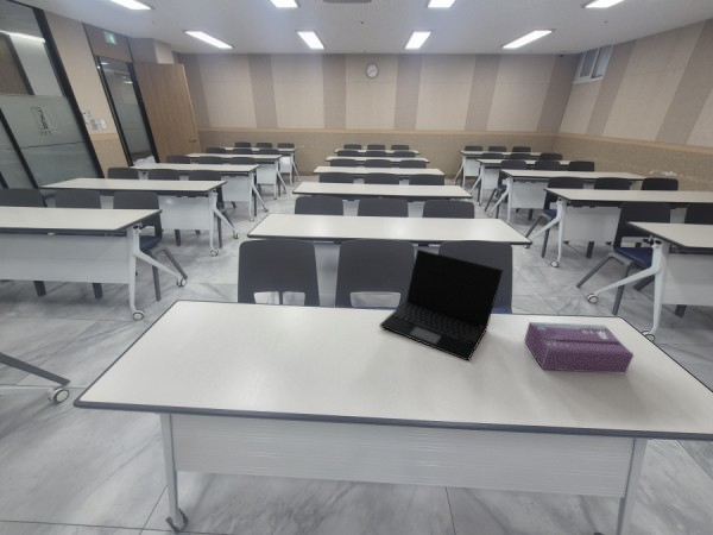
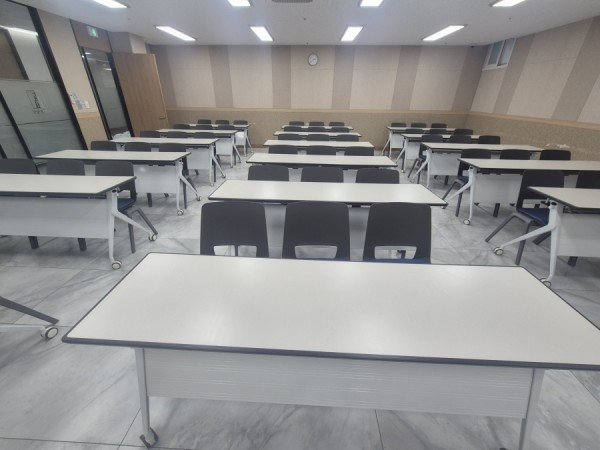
- laptop [378,247,504,363]
- tissue box [523,321,635,374]
